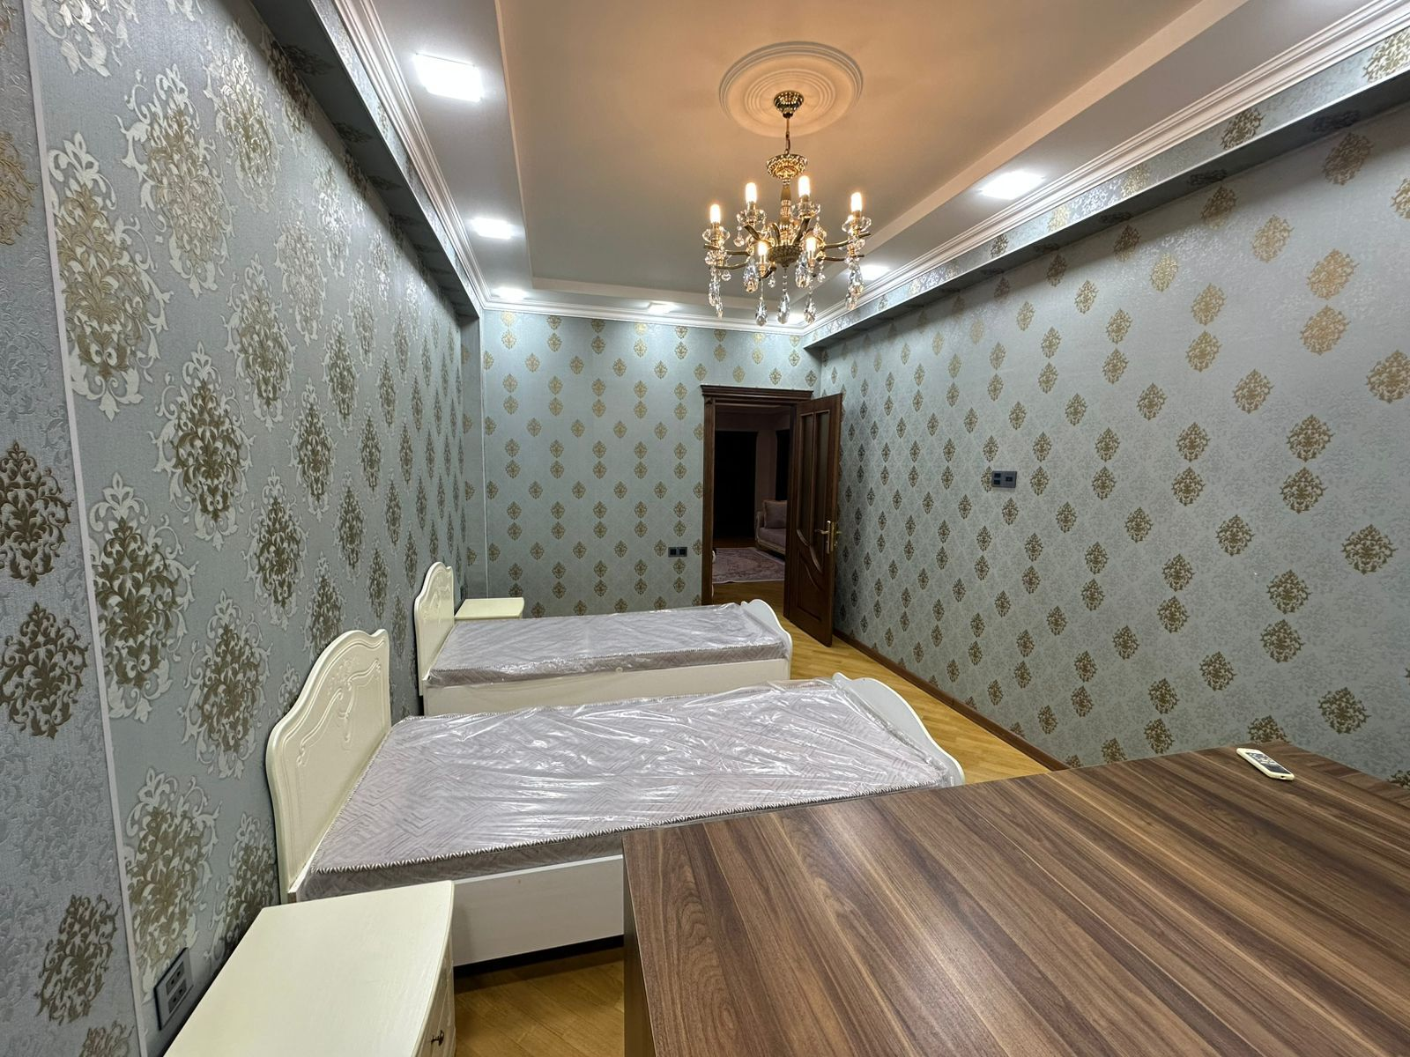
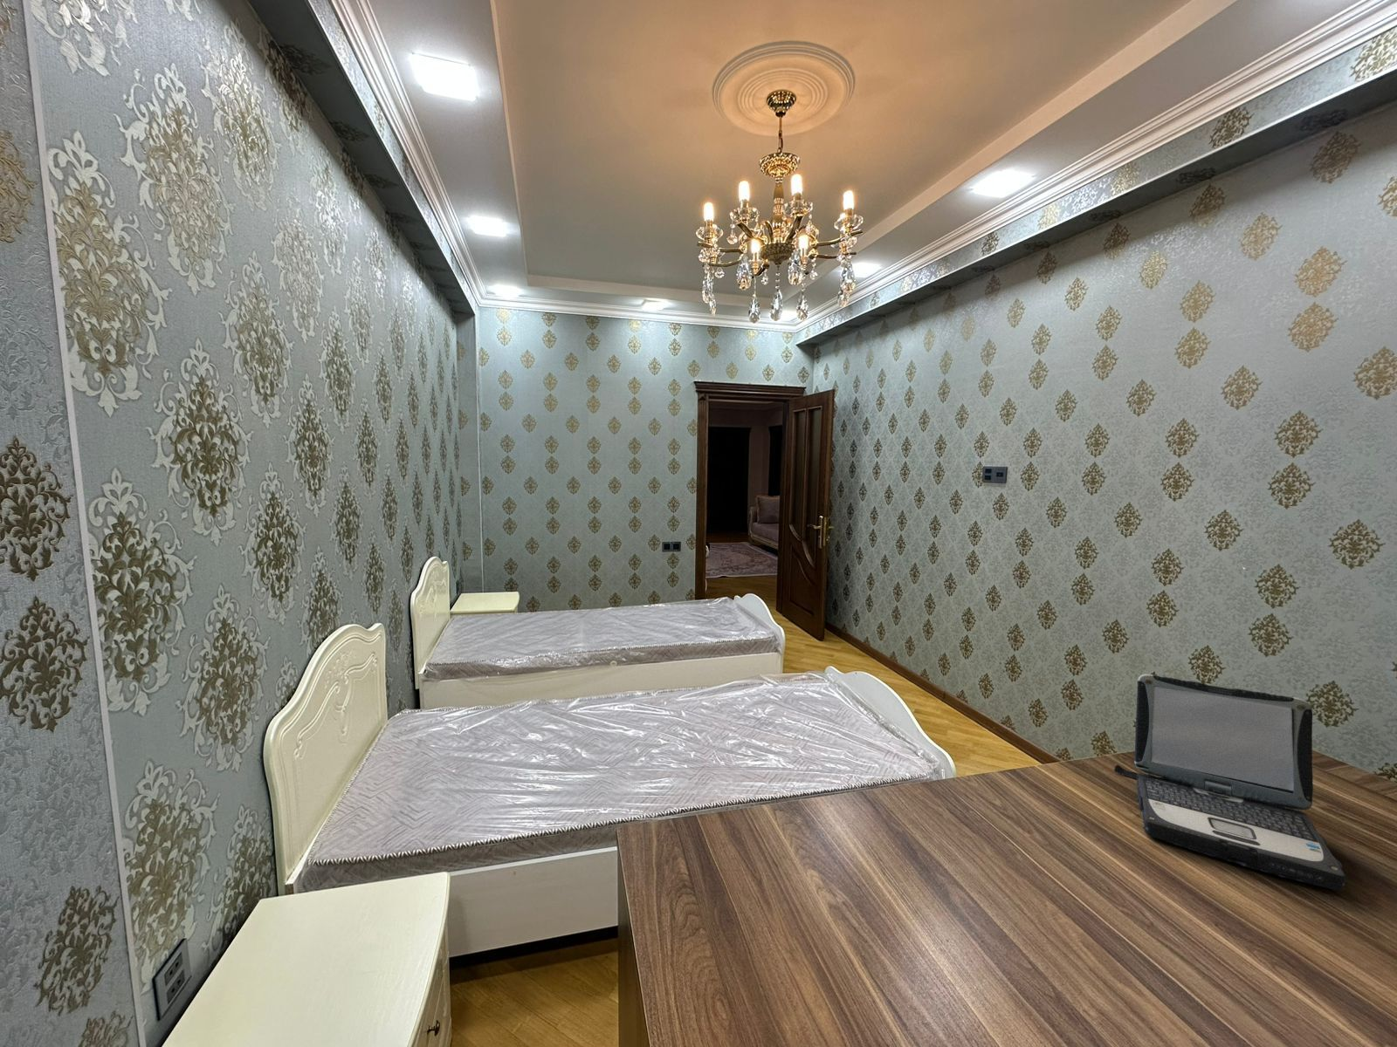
+ laptop [1113,673,1348,891]
